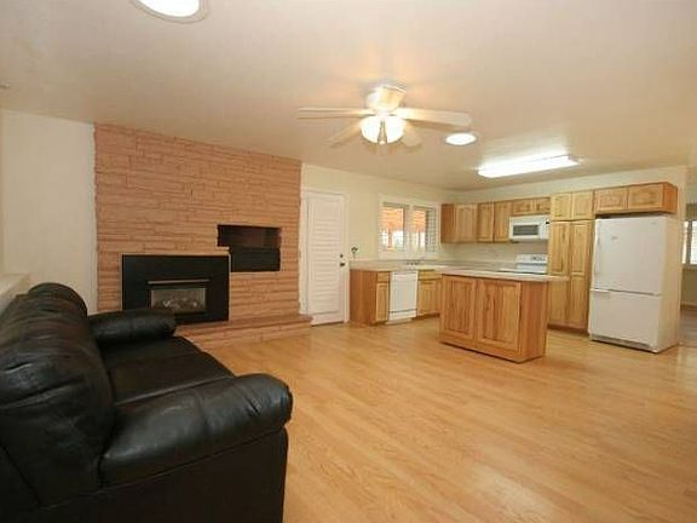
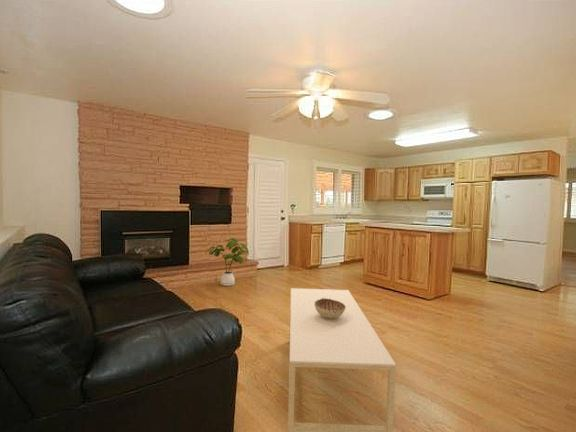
+ house plant [205,237,250,287]
+ coffee table [287,287,397,432]
+ decorative bowl [314,298,346,319]
